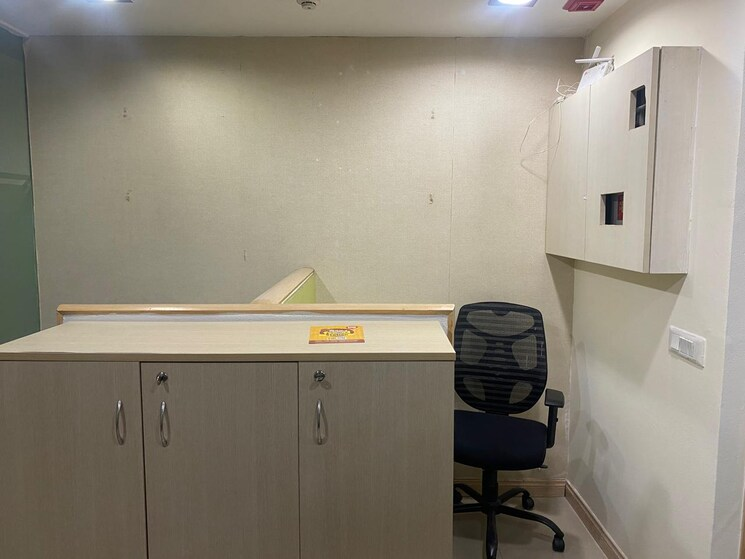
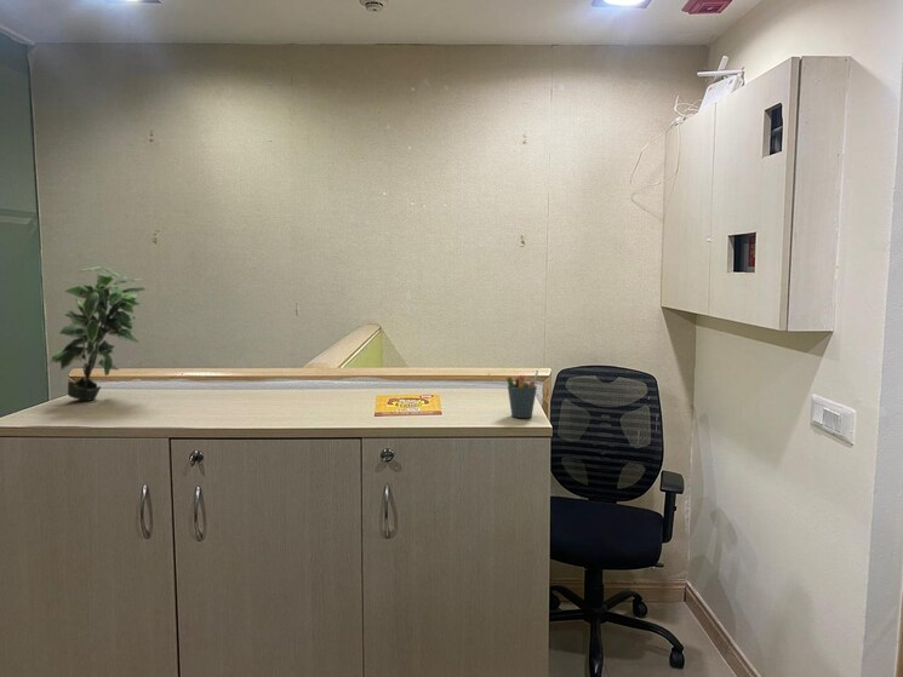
+ potted plant [47,265,147,401]
+ pen holder [505,369,539,419]
